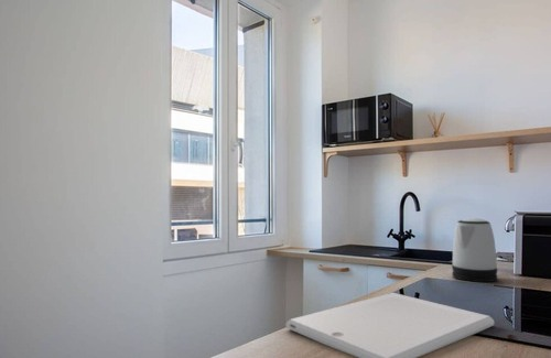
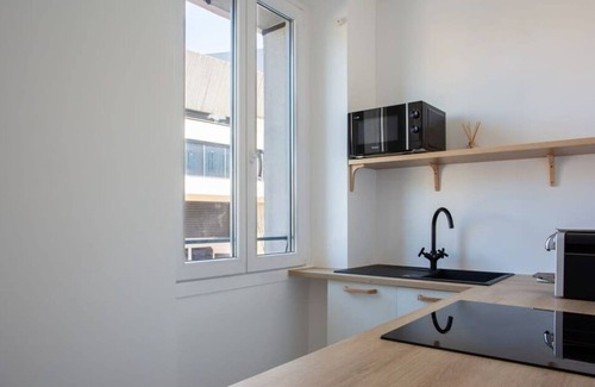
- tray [284,292,496,358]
- kettle [451,217,498,283]
